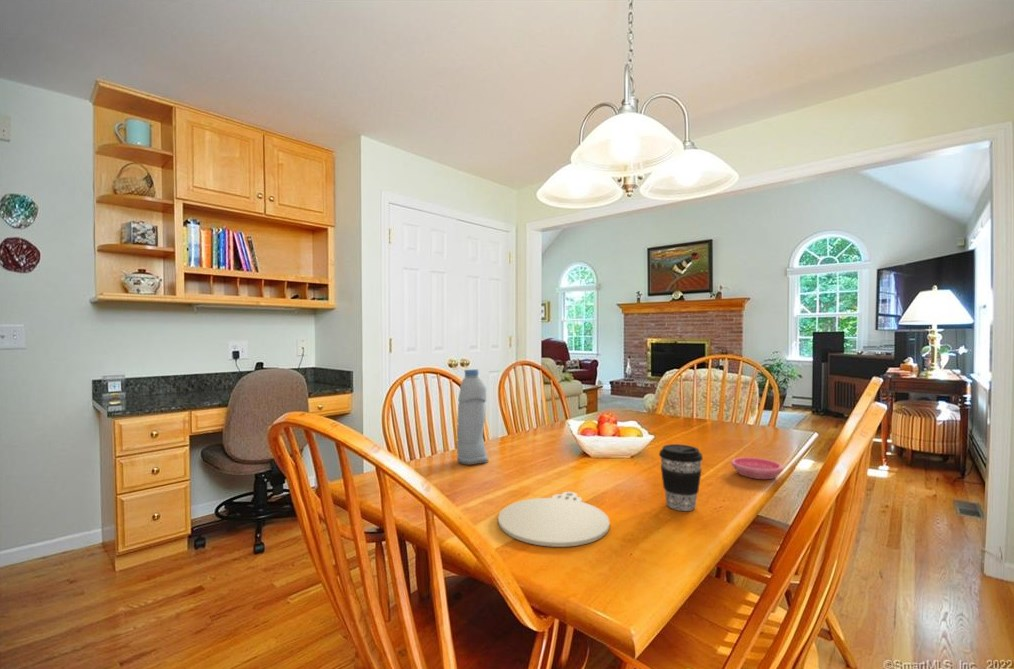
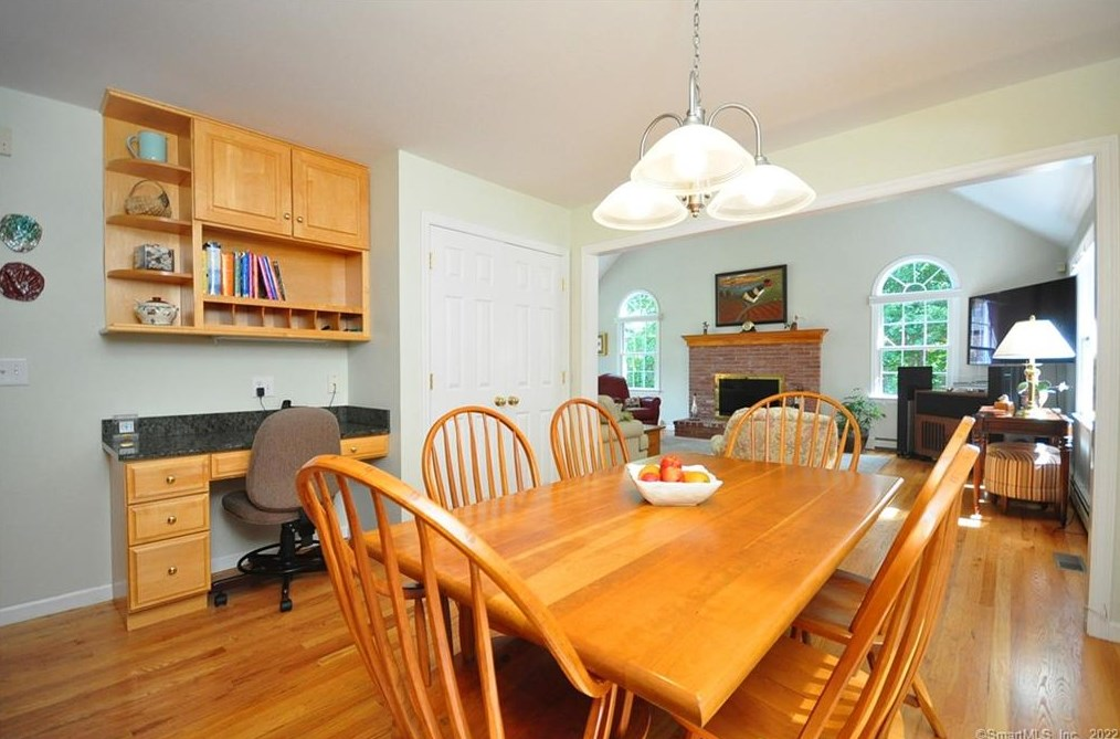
- plate [497,491,610,548]
- saucer [730,456,784,480]
- water bottle [456,368,489,466]
- coffee cup [658,443,704,512]
